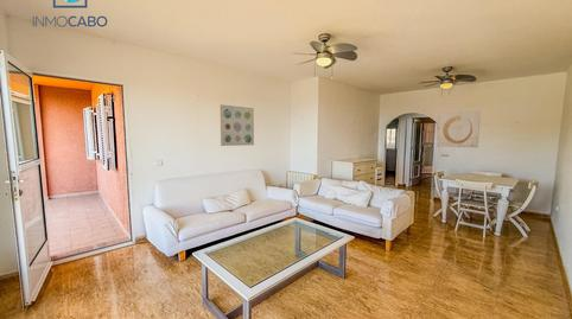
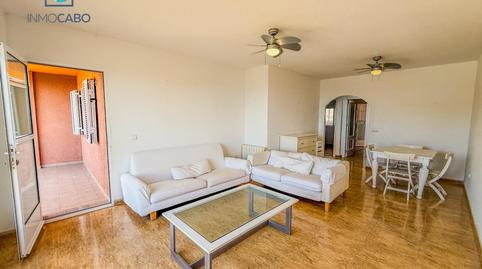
- wall art [218,103,255,147]
- wall art [436,109,482,148]
